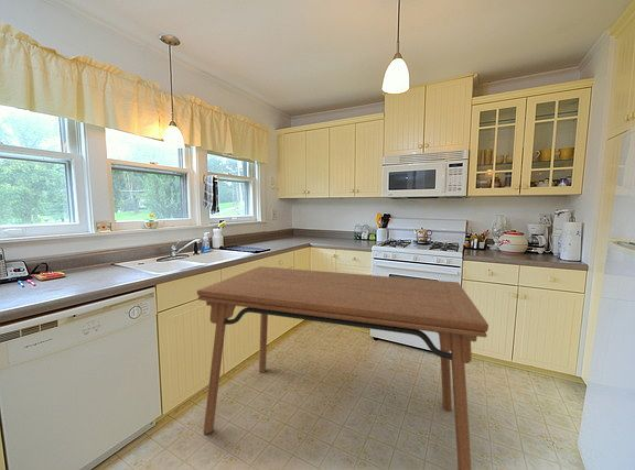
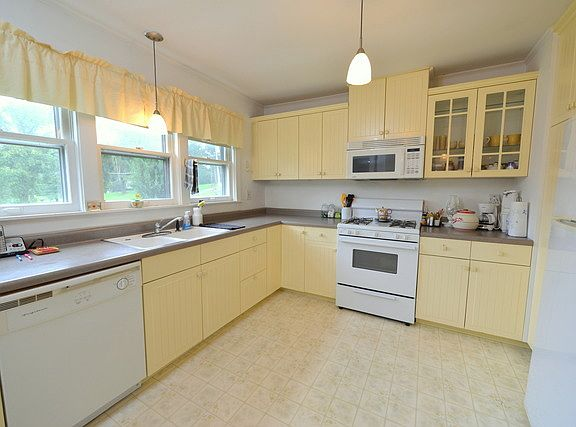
- dining table [196,265,489,470]
